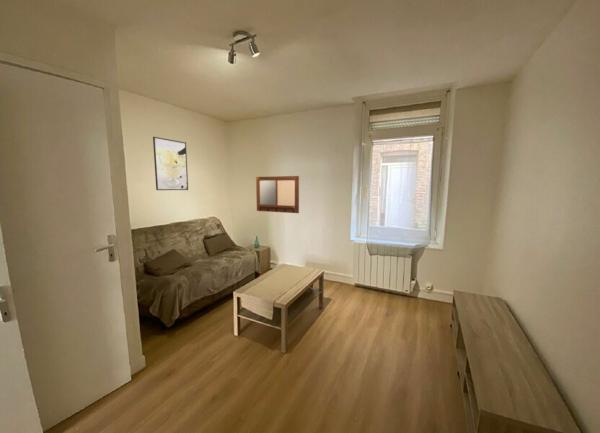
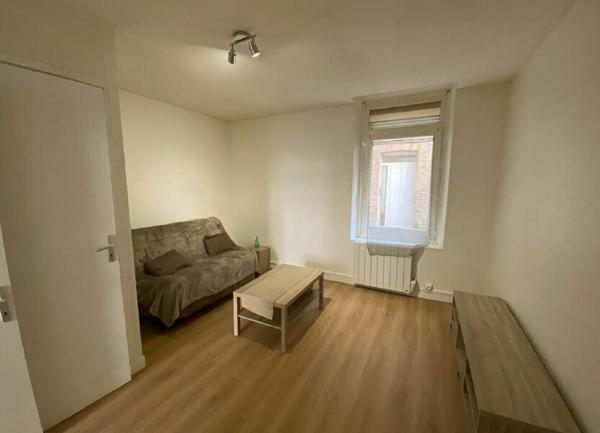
- writing board [255,175,300,214]
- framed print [152,136,189,191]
